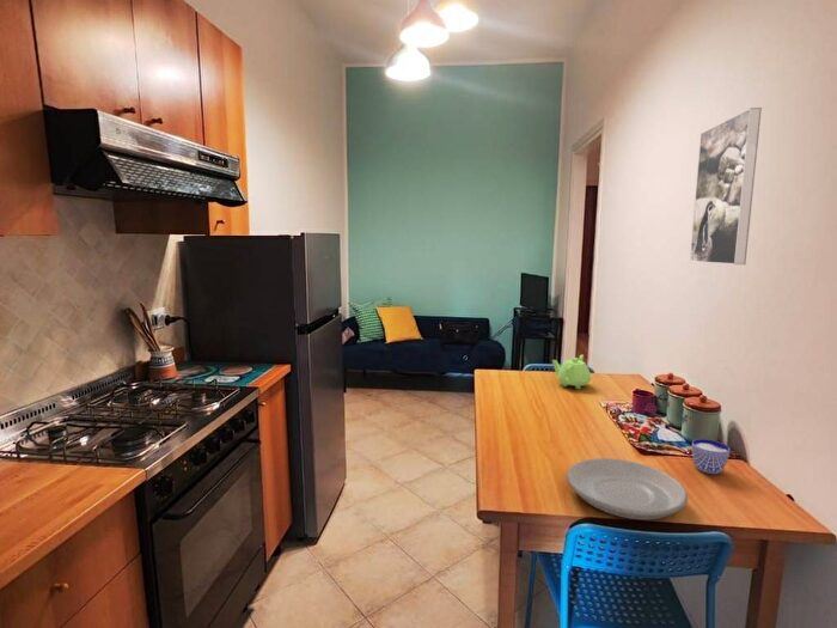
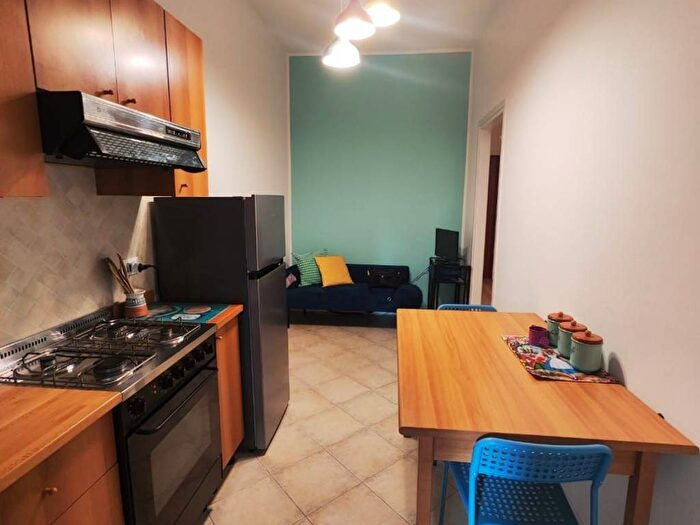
- teapot [551,353,592,390]
- cup [691,438,731,475]
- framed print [689,106,763,266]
- plate [566,457,689,522]
